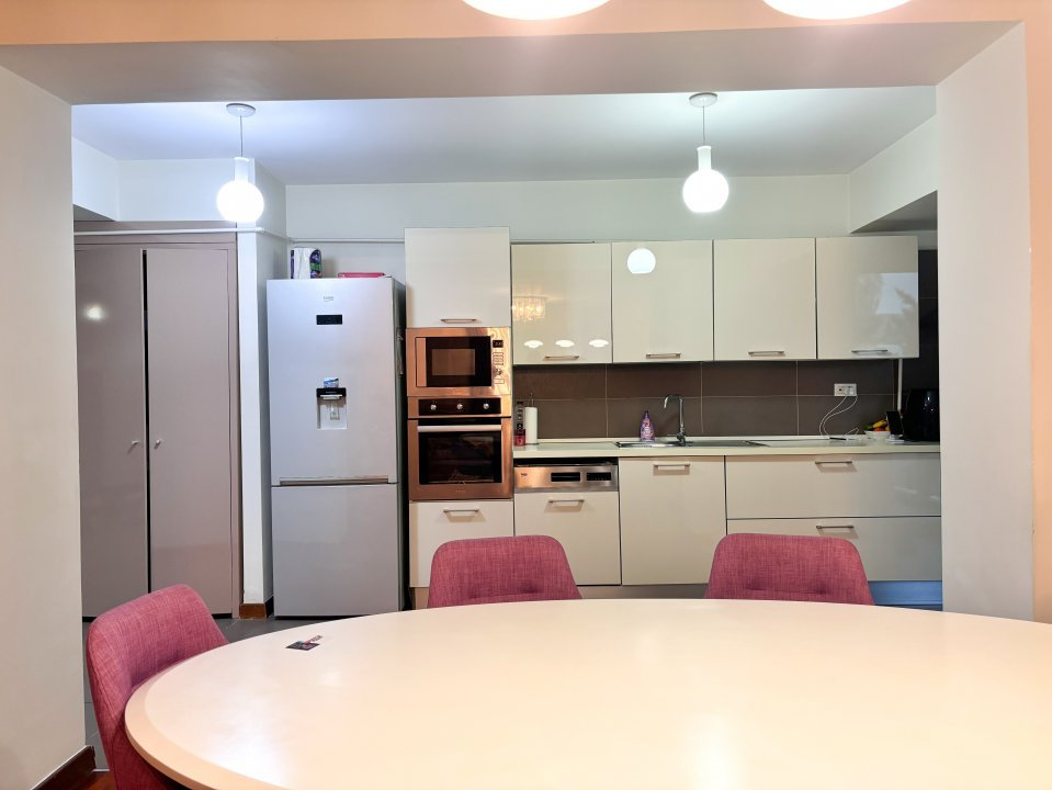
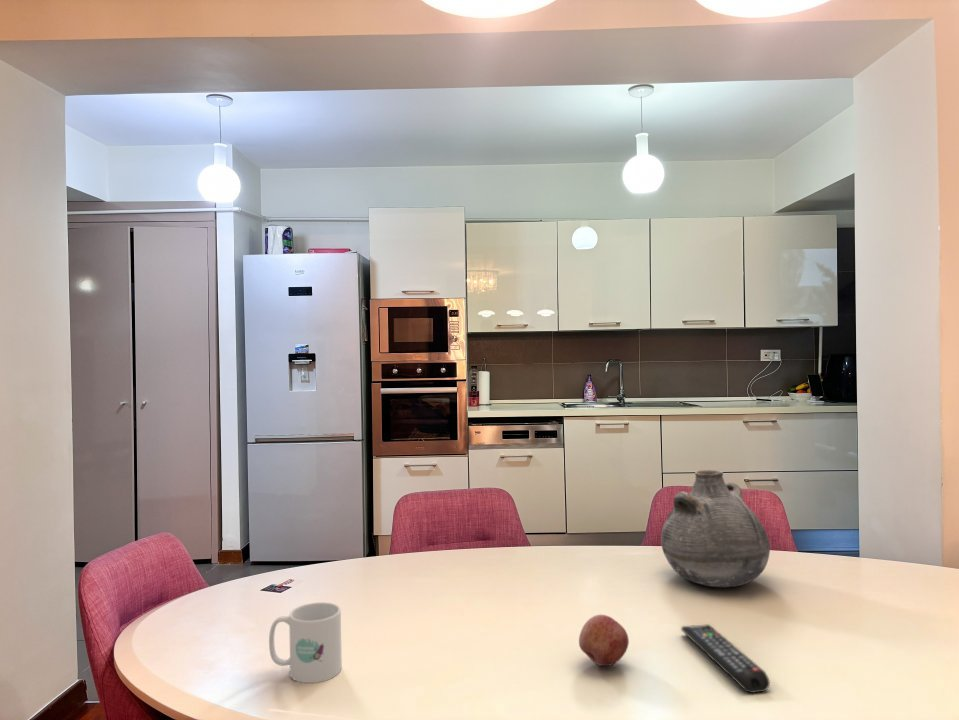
+ remote control [680,623,771,694]
+ vase [660,469,771,588]
+ mug [268,601,343,684]
+ fruit [578,613,630,667]
